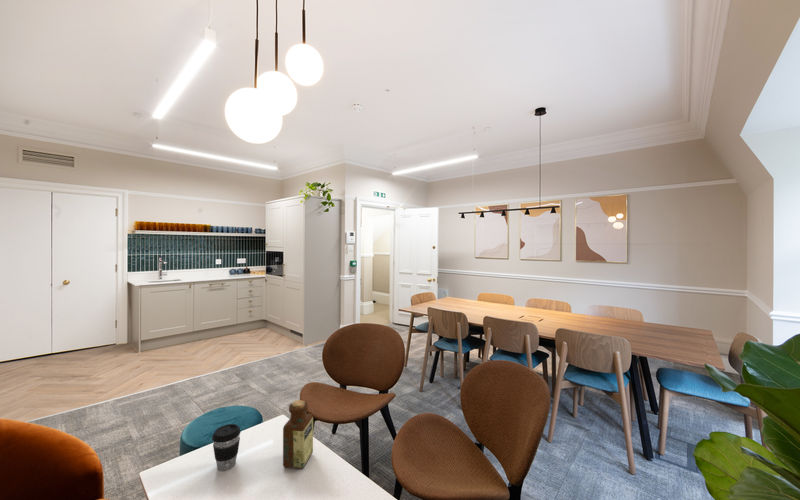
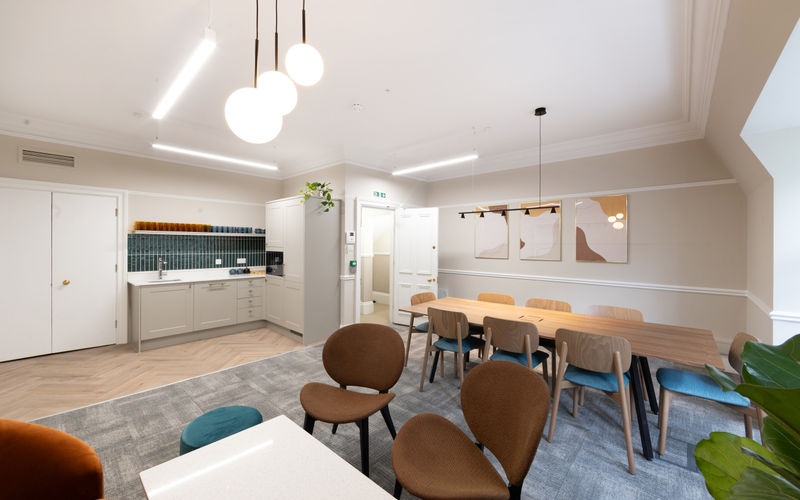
- coffee cup [211,423,242,472]
- bottle [282,399,314,470]
